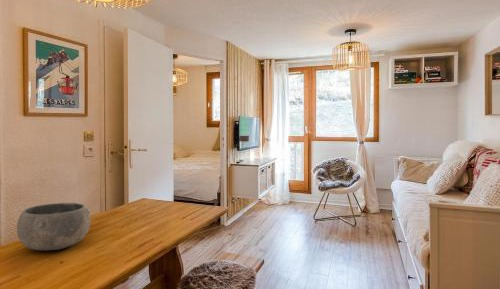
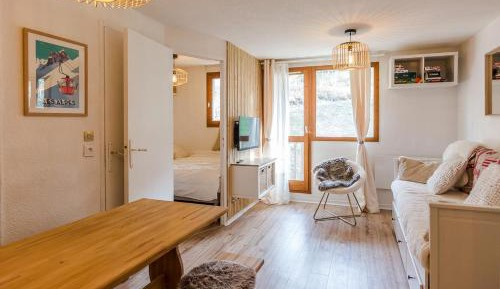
- bowl [16,202,92,251]
